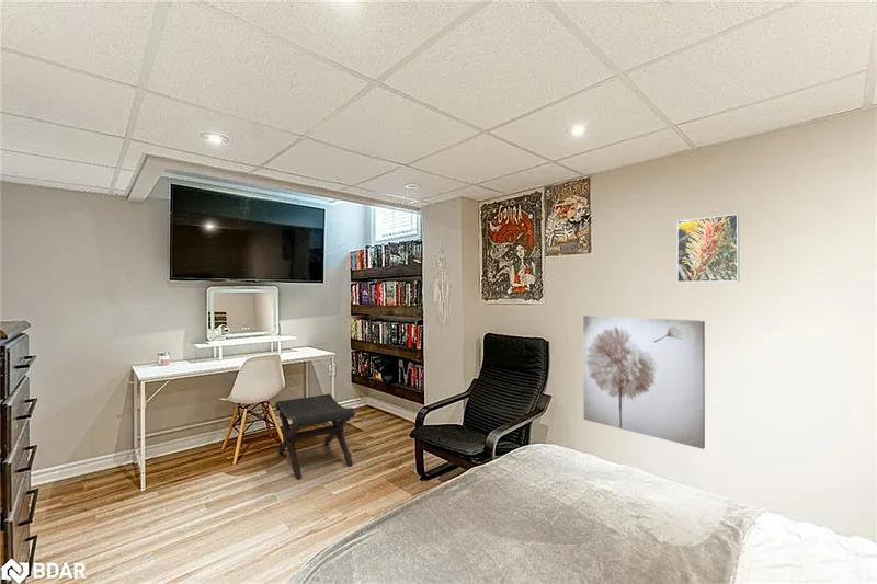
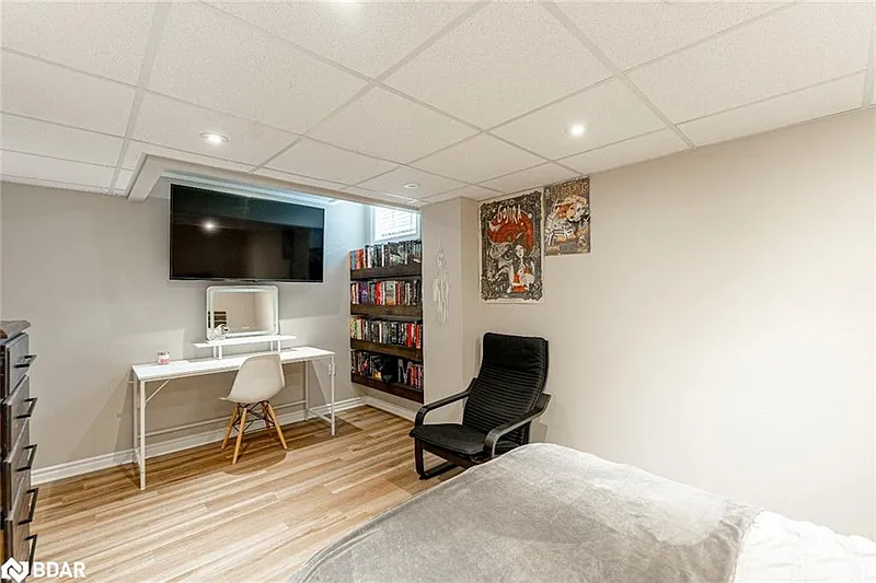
- footstool [274,393,356,480]
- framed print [676,213,740,284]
- wall art [582,314,706,450]
